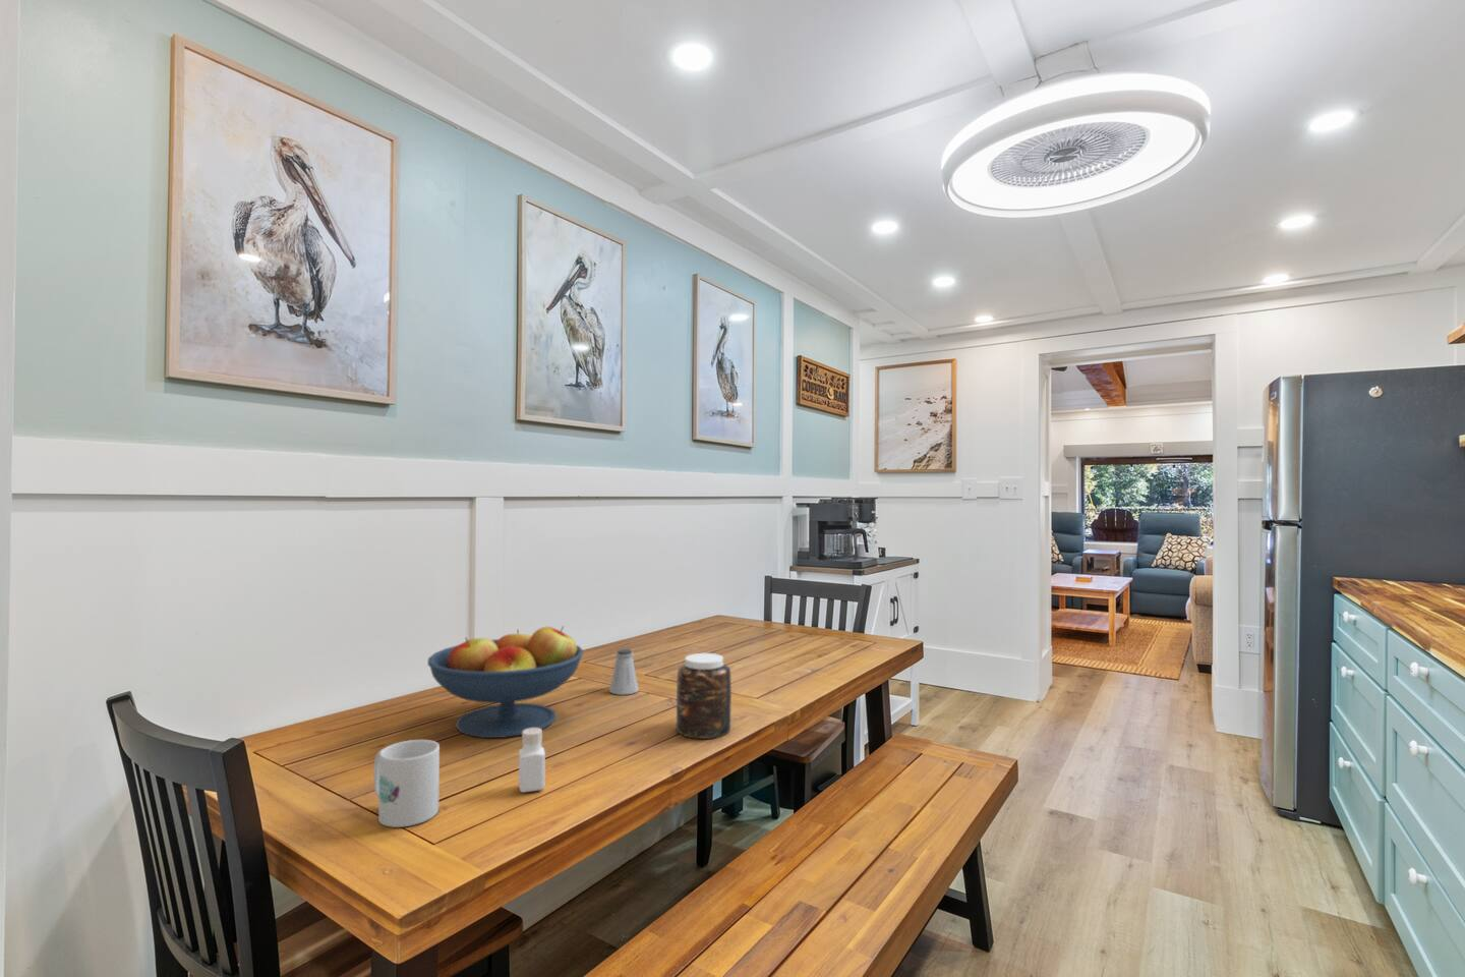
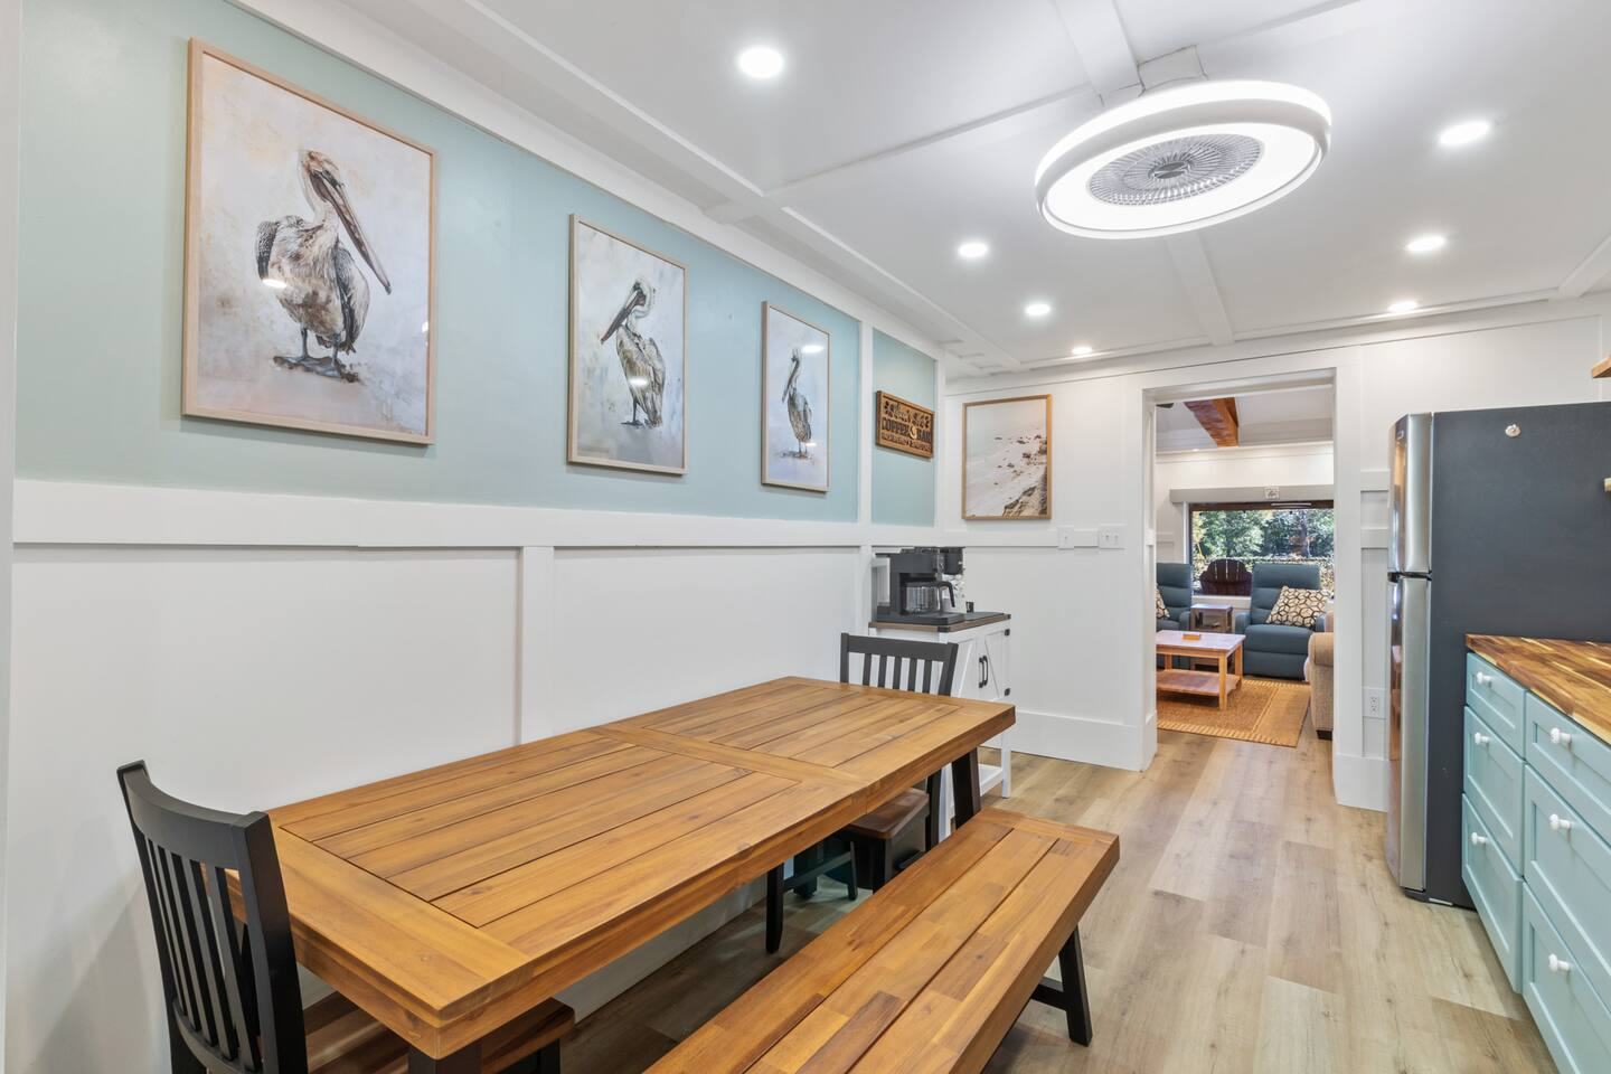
- jar [676,652,732,740]
- pepper shaker [518,727,546,793]
- mug [373,739,440,829]
- fruit bowl [426,625,585,739]
- saltshaker [608,649,640,696]
